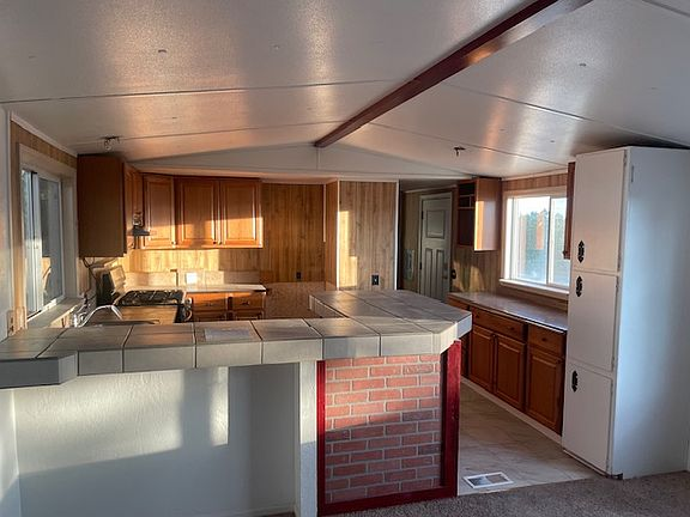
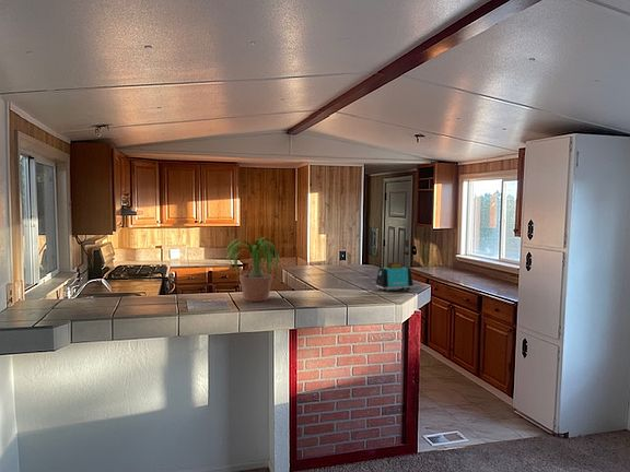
+ toaster [375,261,415,293]
+ potted plant [215,237,284,303]
